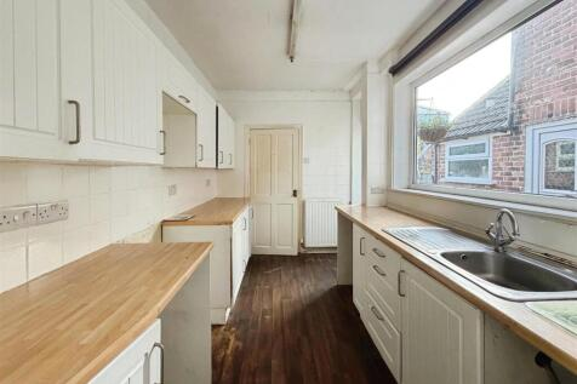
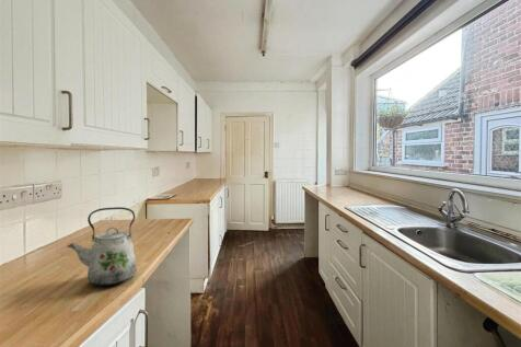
+ kettle [66,206,137,287]
